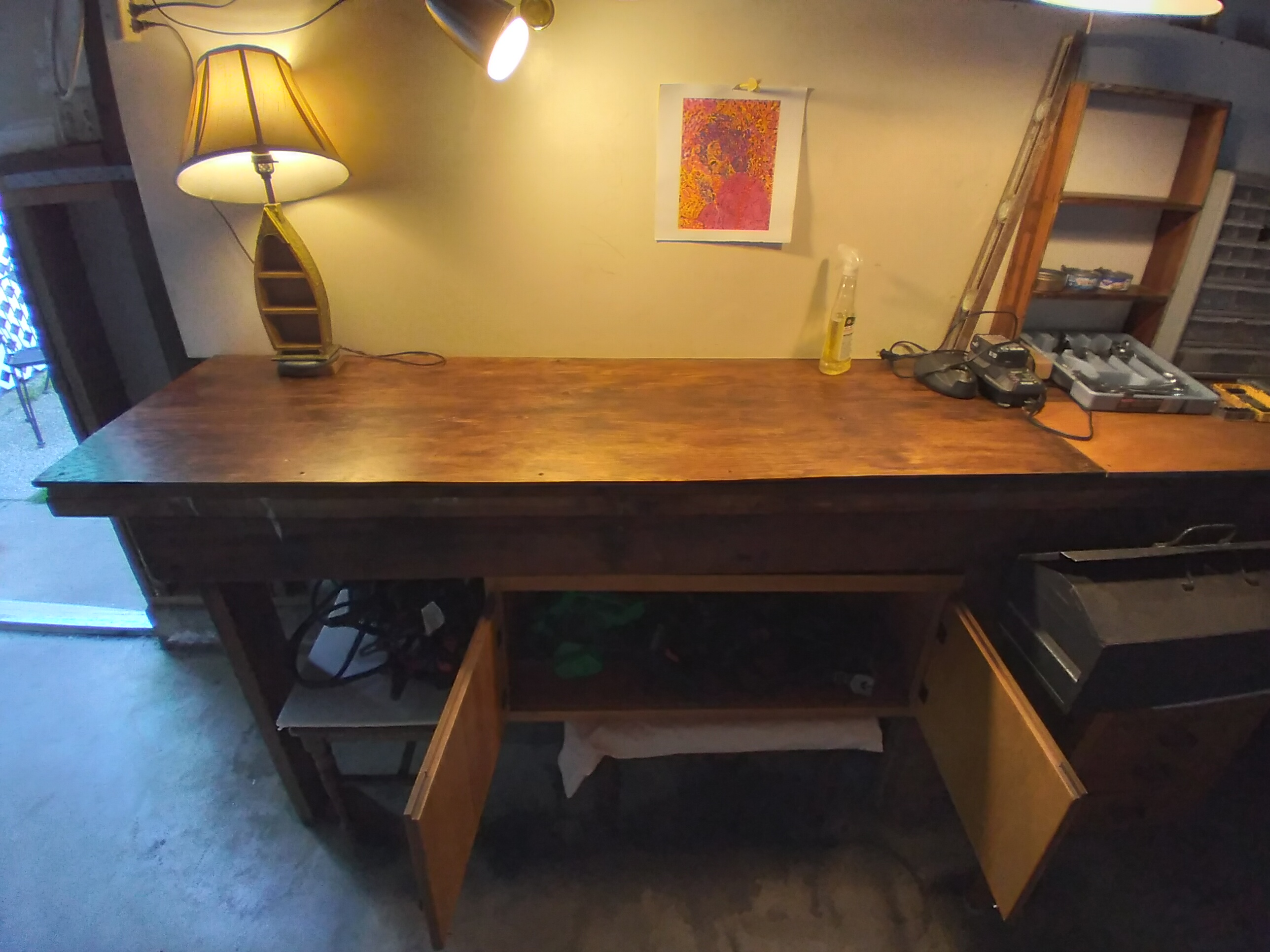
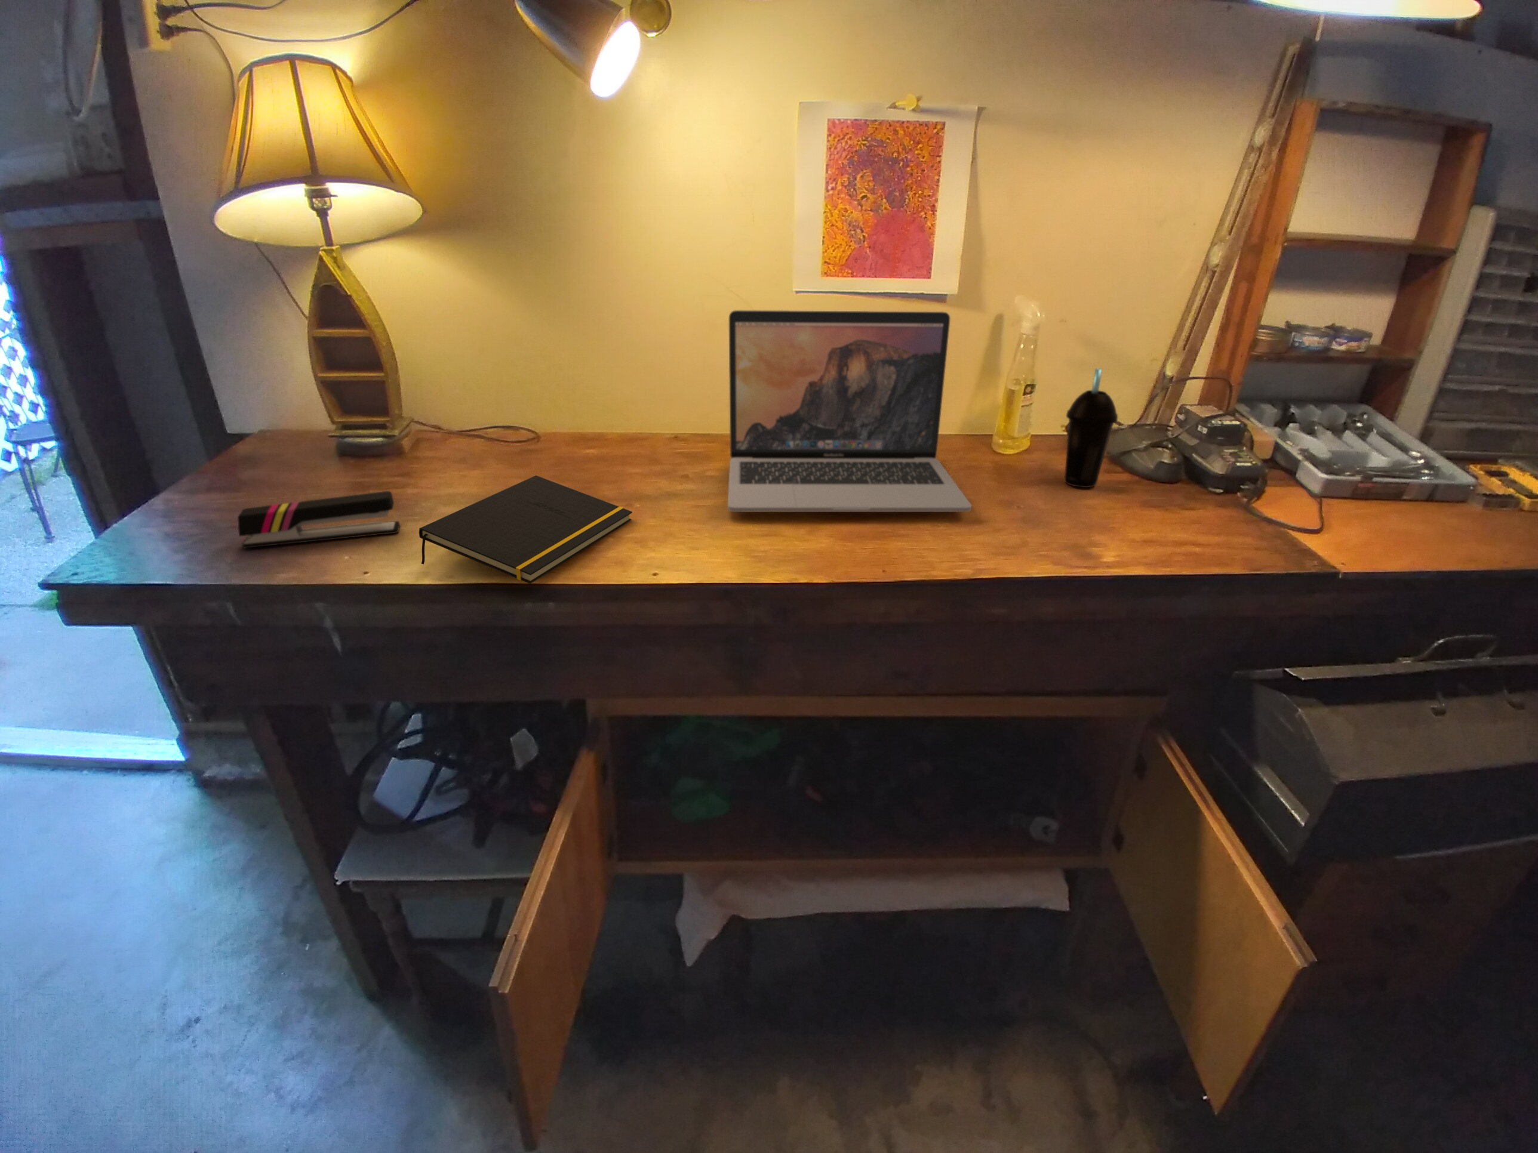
+ stapler [237,491,401,549]
+ laptop [727,310,972,512]
+ notepad [419,475,633,584]
+ cup [1064,368,1118,488]
